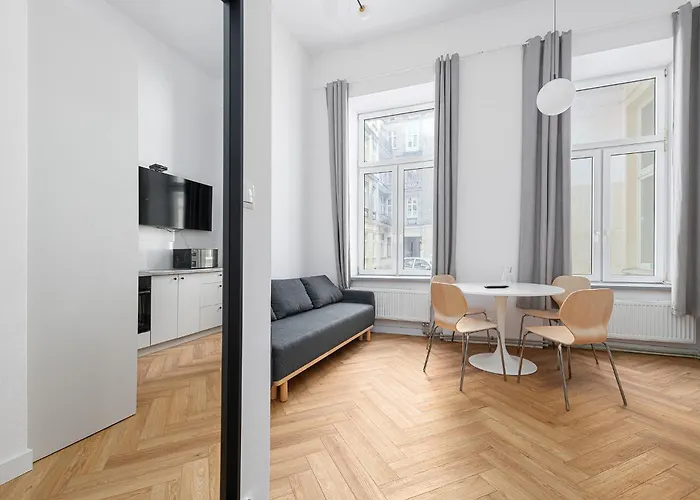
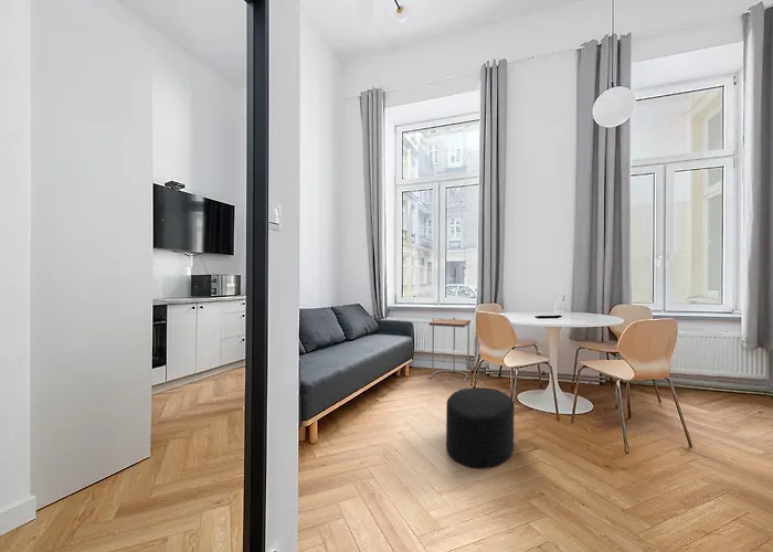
+ ottoman [445,386,515,470]
+ side table [427,317,472,383]
